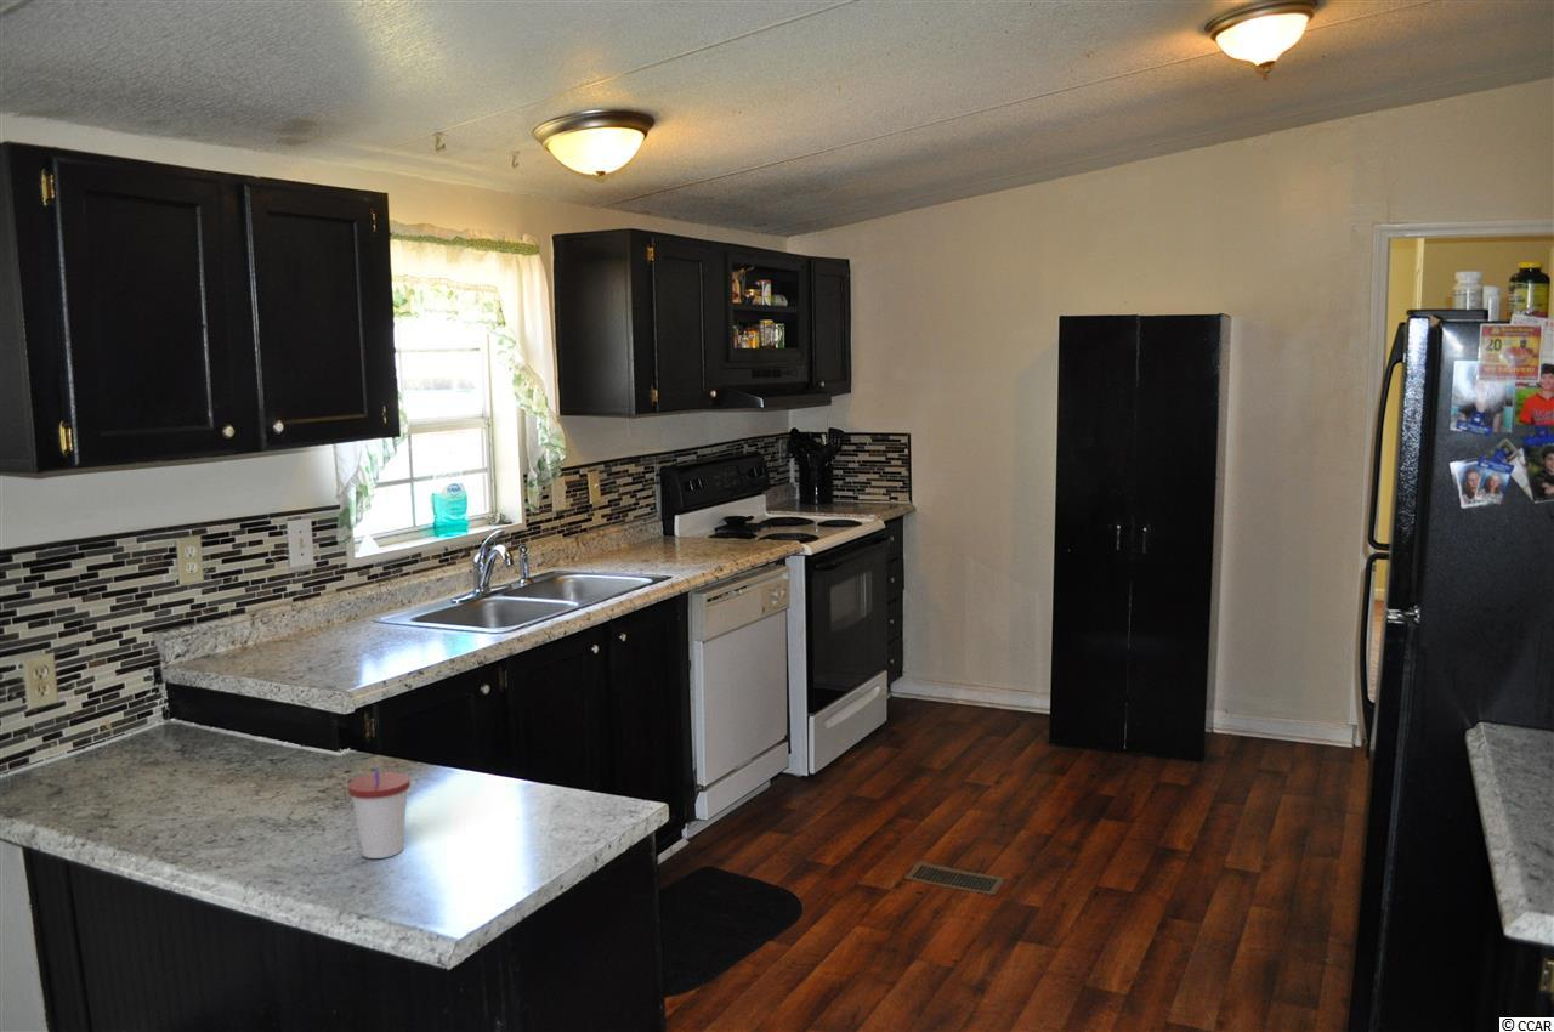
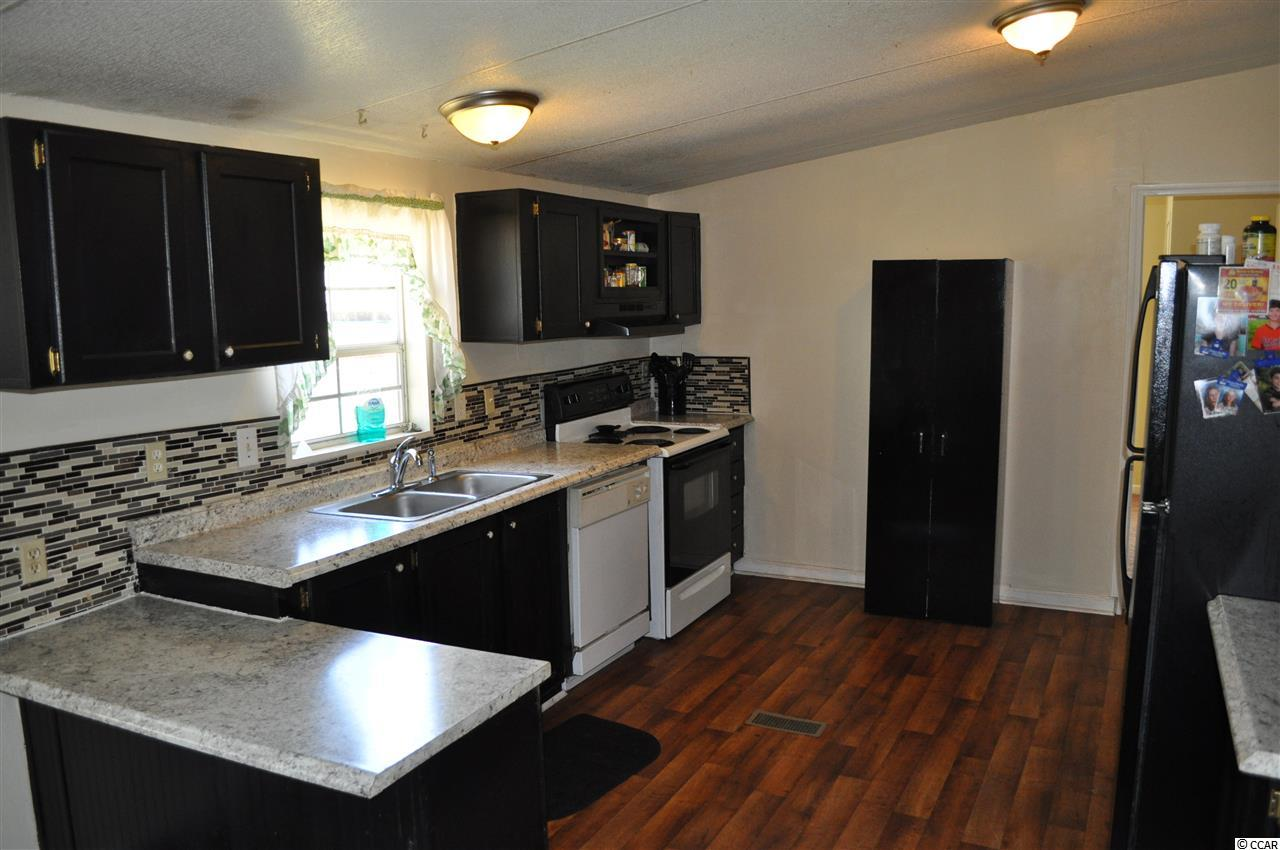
- cup [347,765,412,860]
